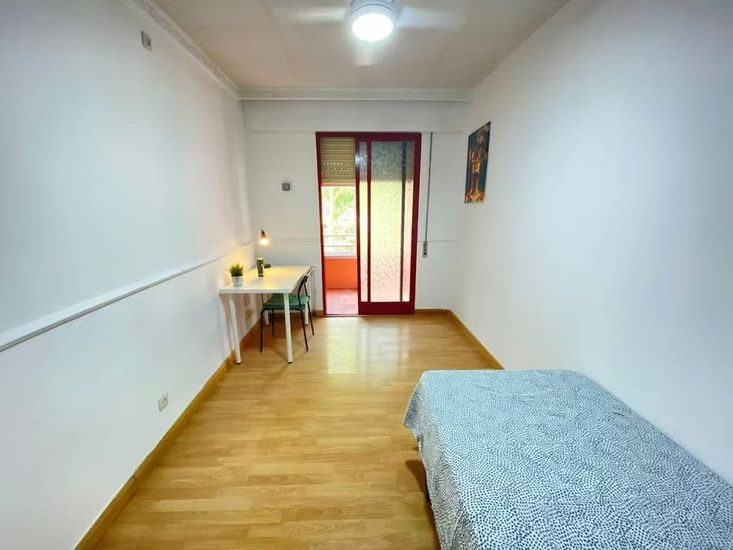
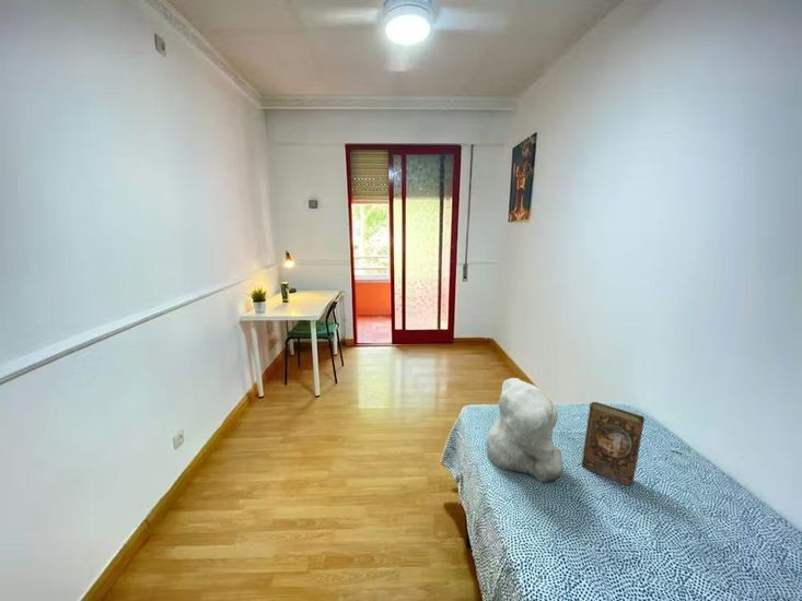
+ book [581,401,646,487]
+ teddy bear [485,377,563,483]
